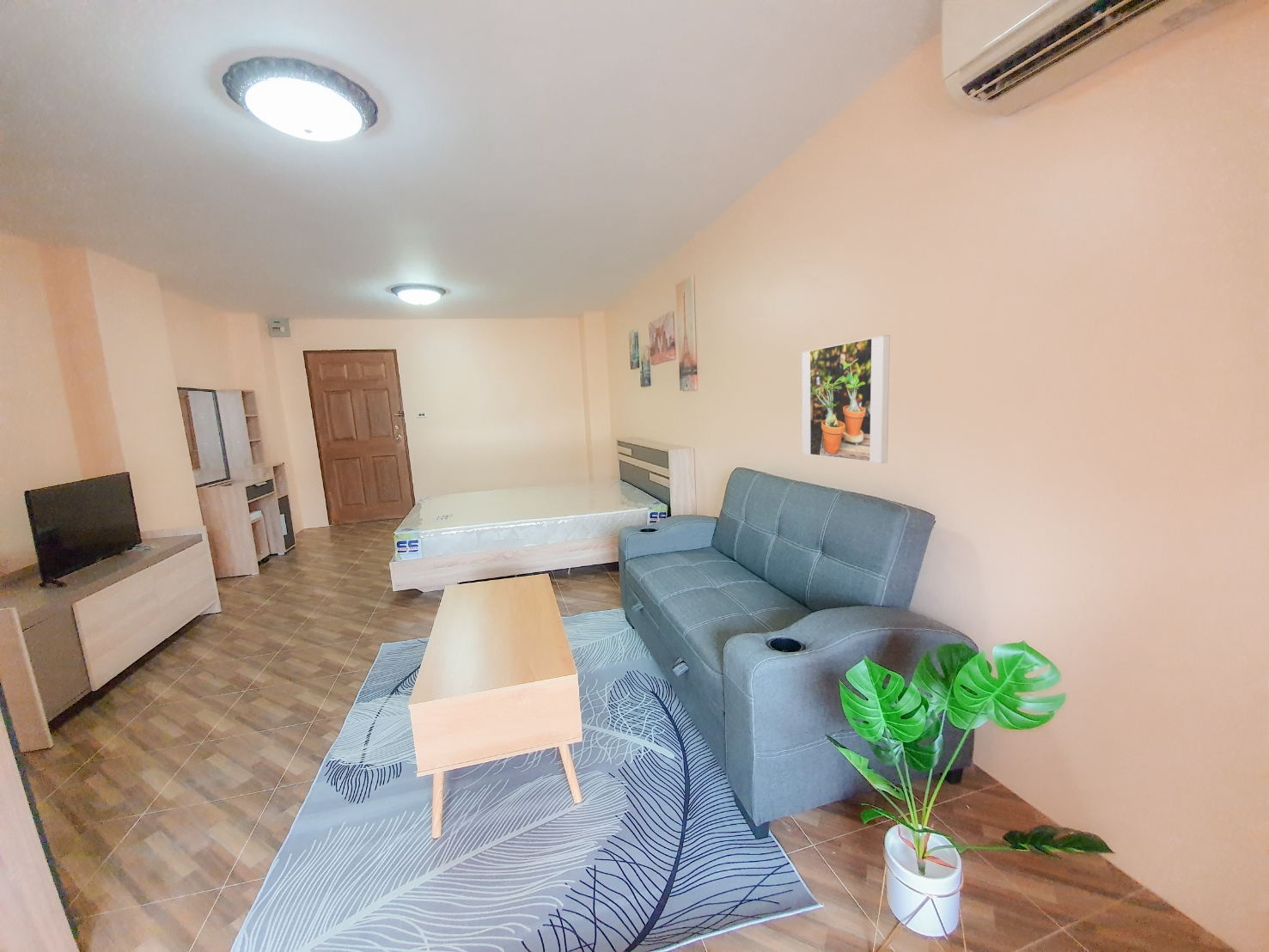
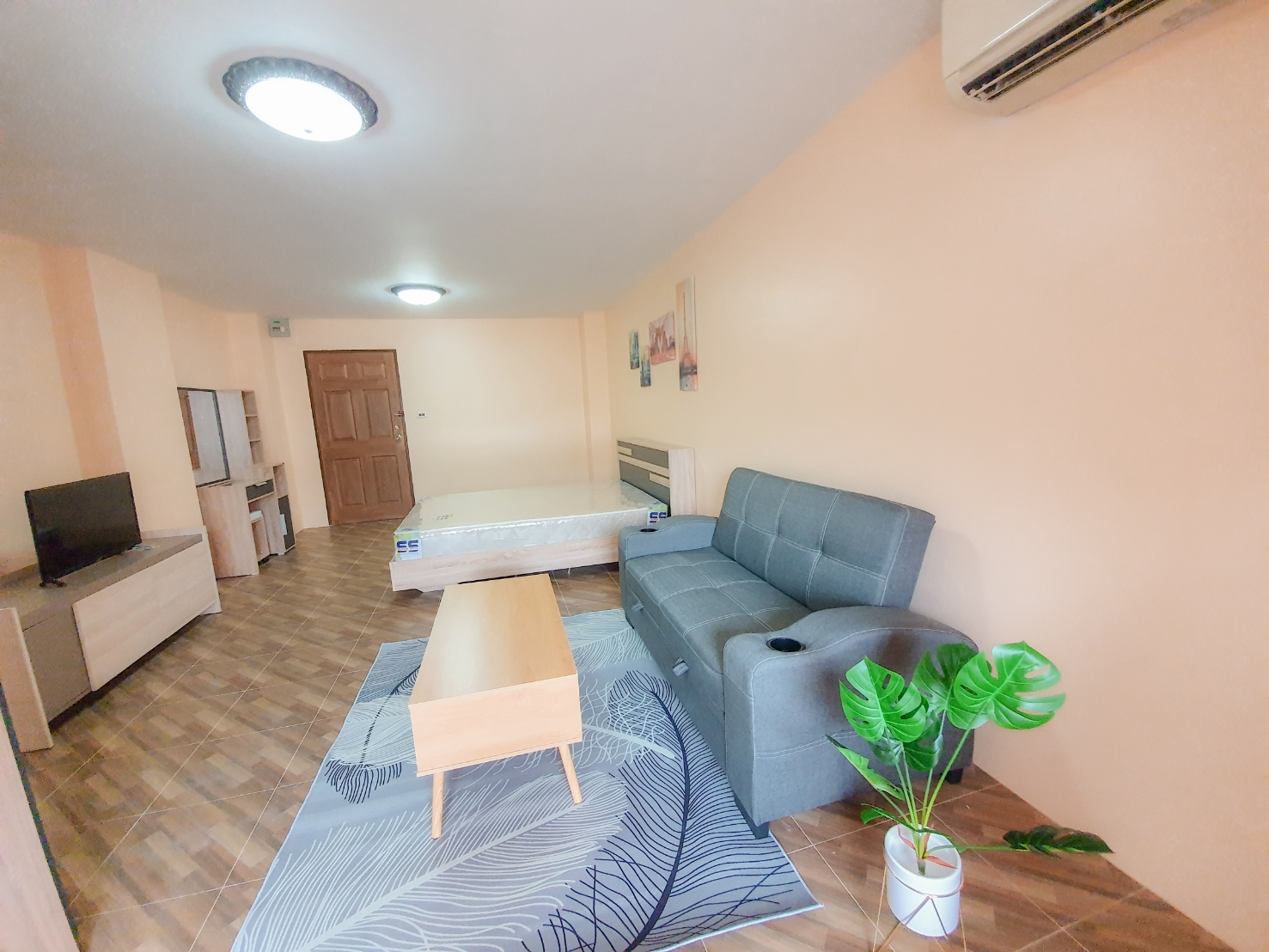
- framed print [801,334,891,464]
